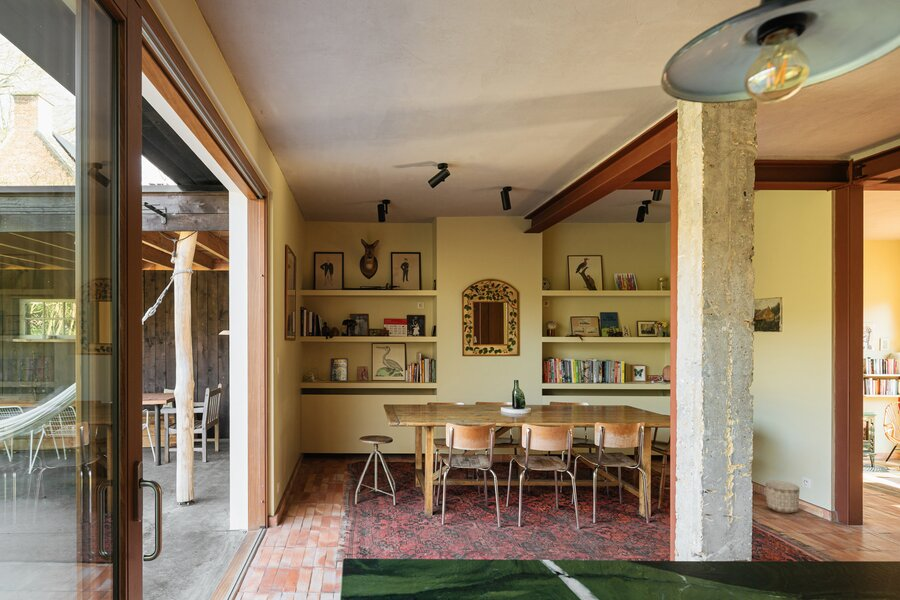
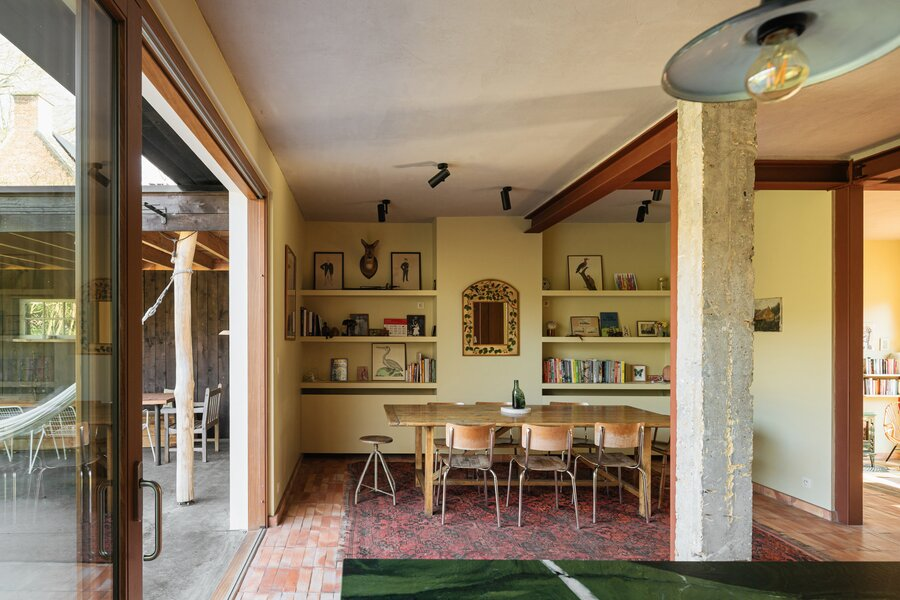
- planter [764,479,801,514]
